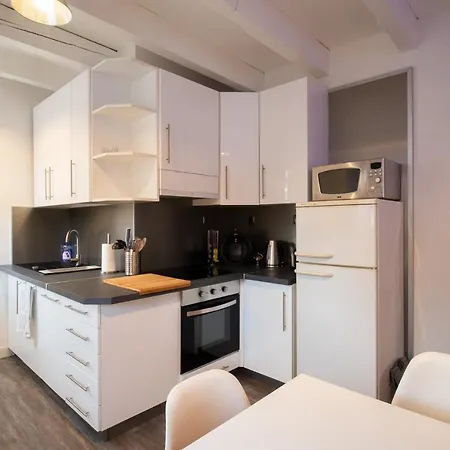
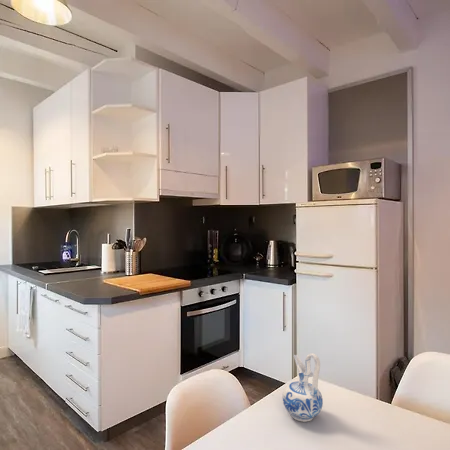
+ ceramic pitcher [282,352,324,423]
